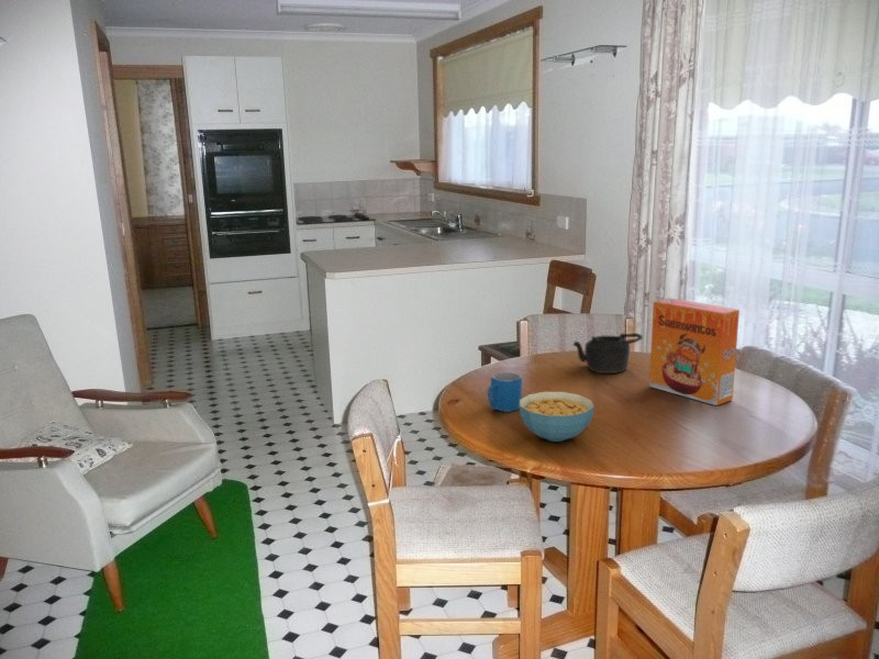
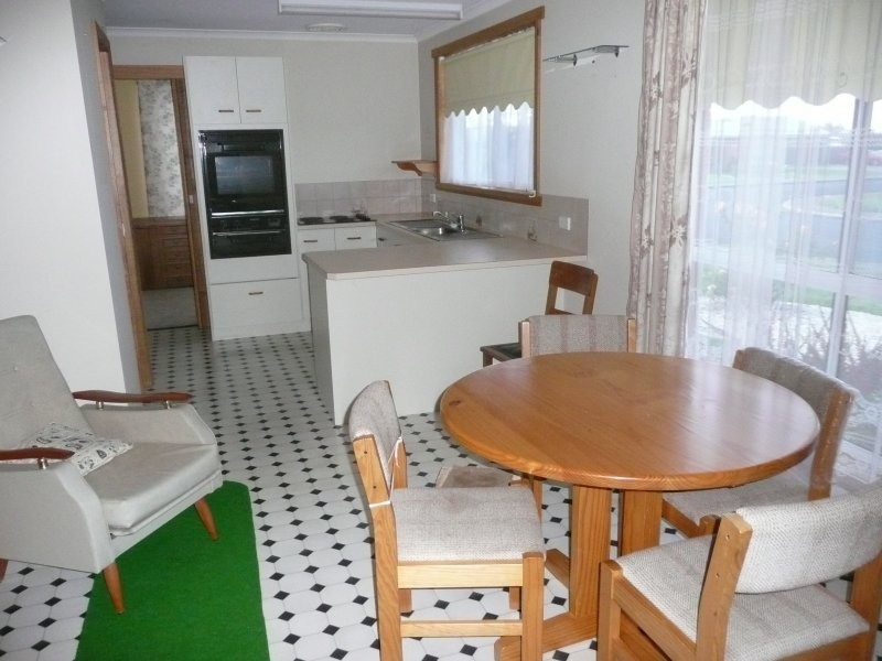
- mug [487,371,523,413]
- teapot [572,332,644,375]
- cereal box [648,297,741,406]
- cereal bowl [519,391,596,443]
